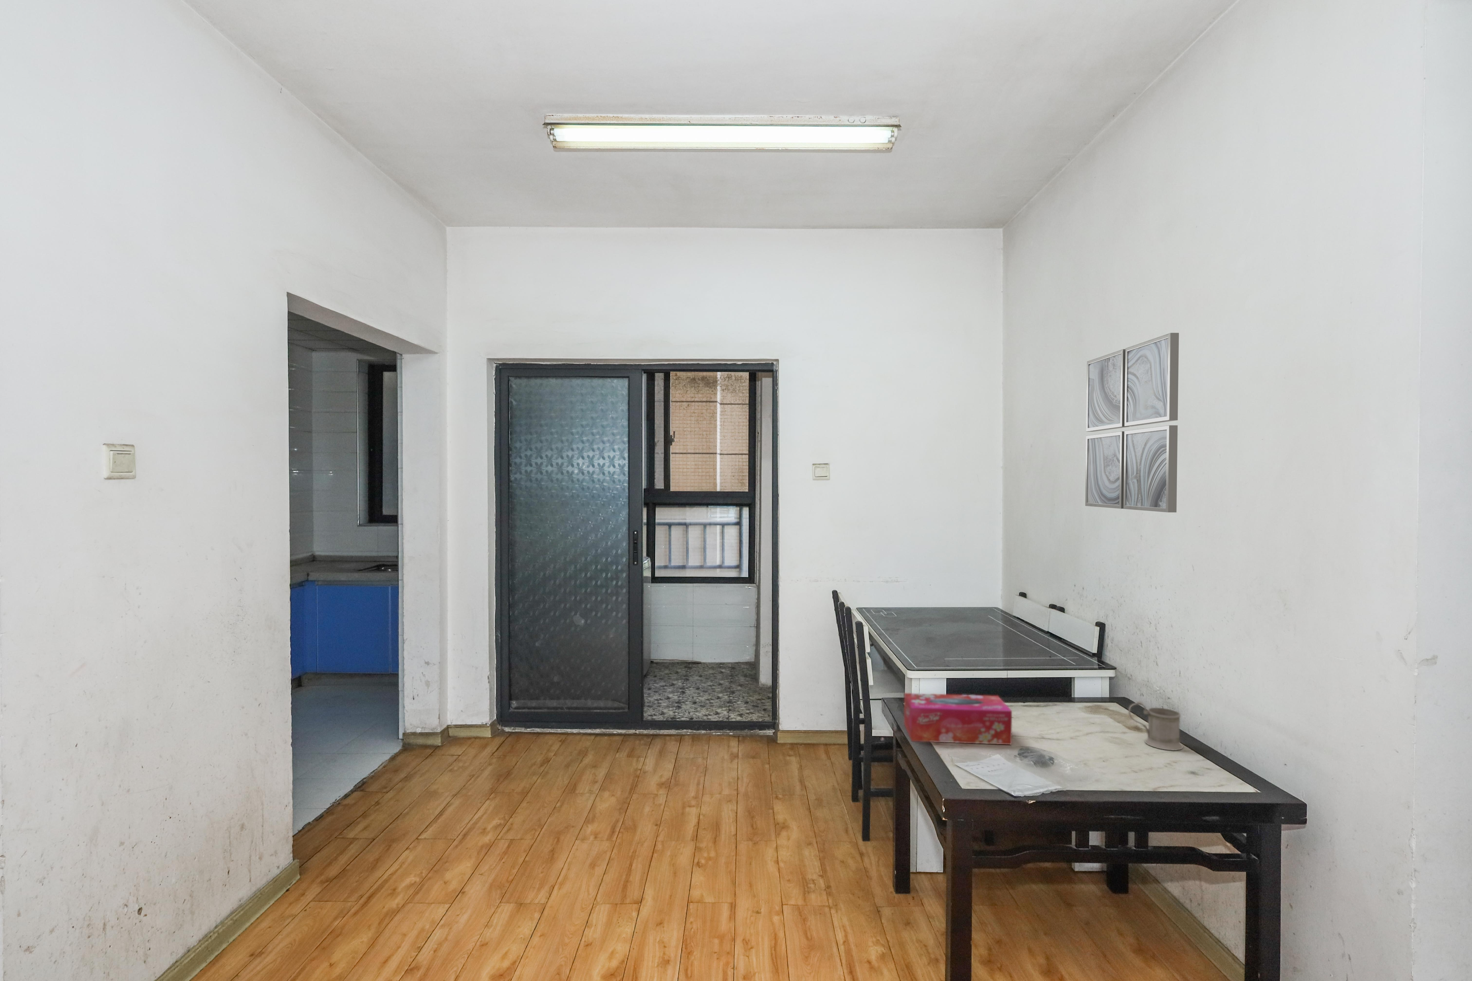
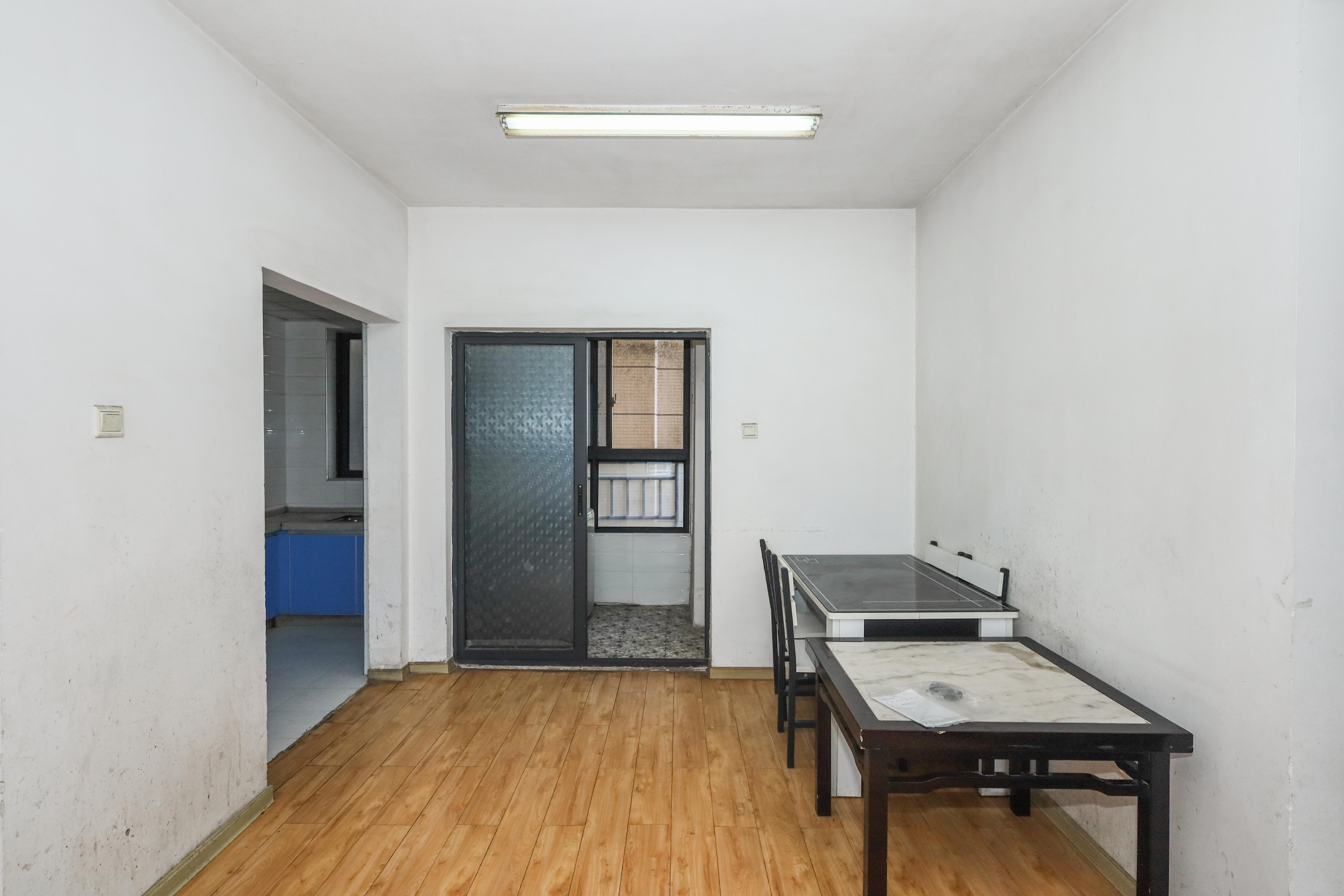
- mug [1128,701,1184,750]
- tissue box [904,693,1012,745]
- wall art [1085,332,1180,513]
